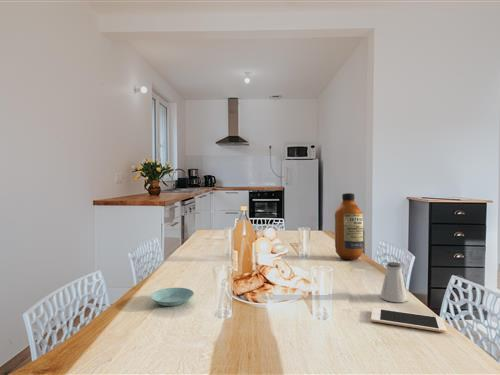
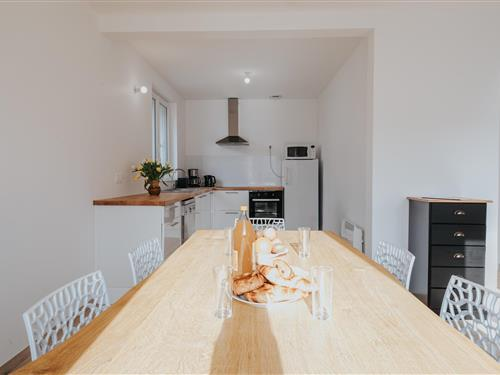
- bottle [334,192,364,260]
- cell phone [370,307,447,333]
- saltshaker [379,261,408,303]
- saucer [150,287,195,307]
